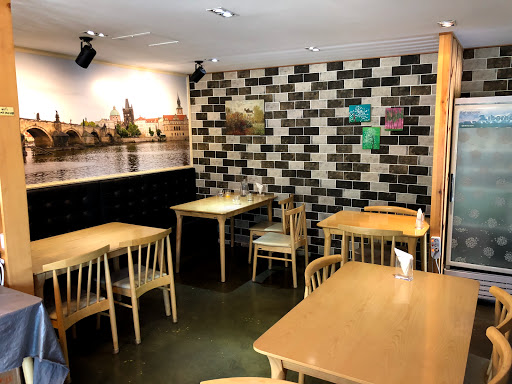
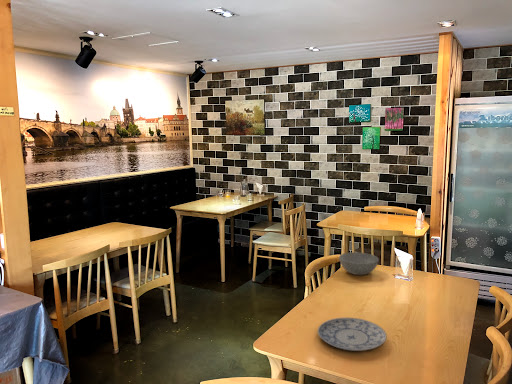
+ plate [317,317,388,352]
+ bowl [338,251,380,276]
